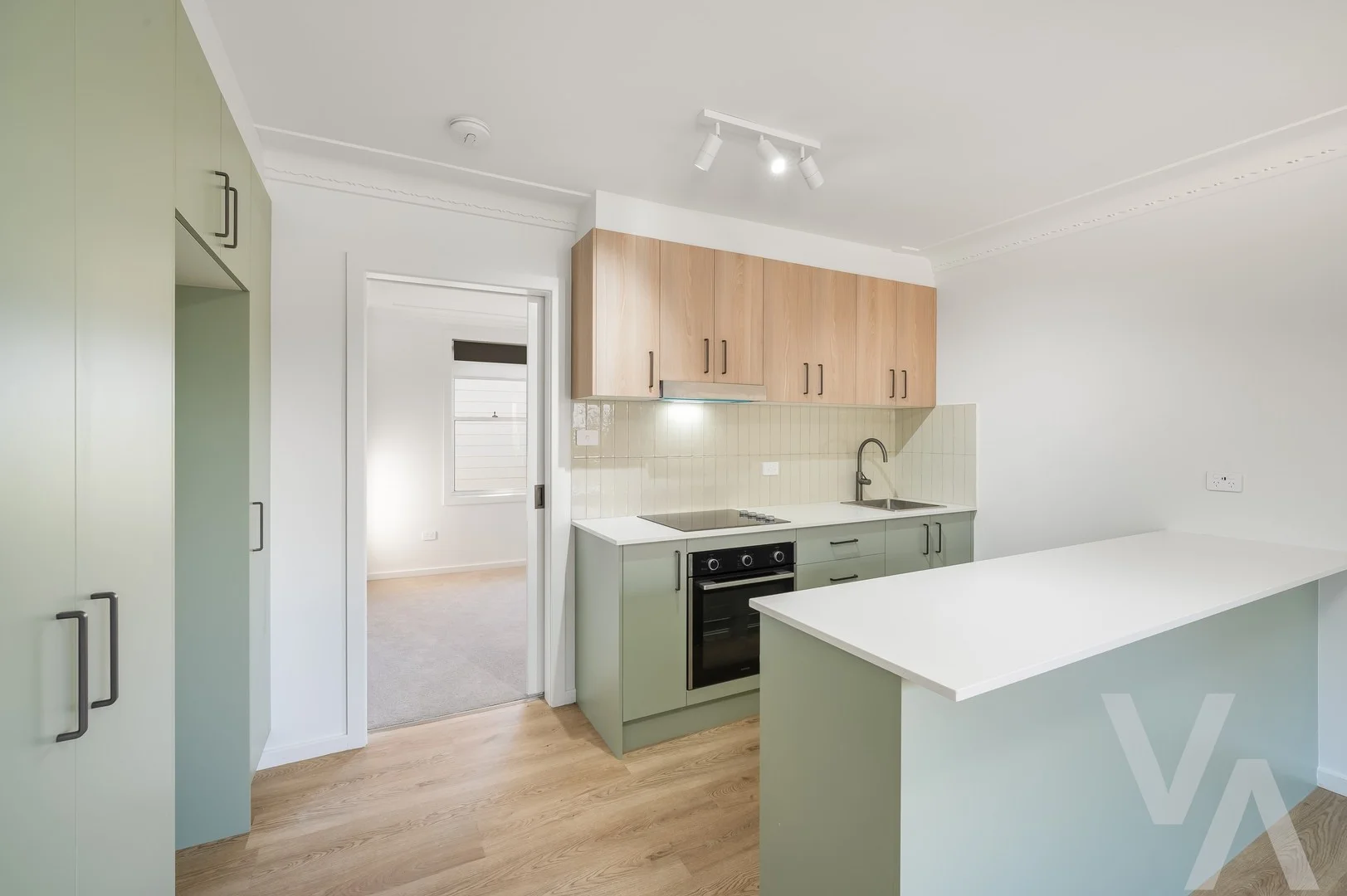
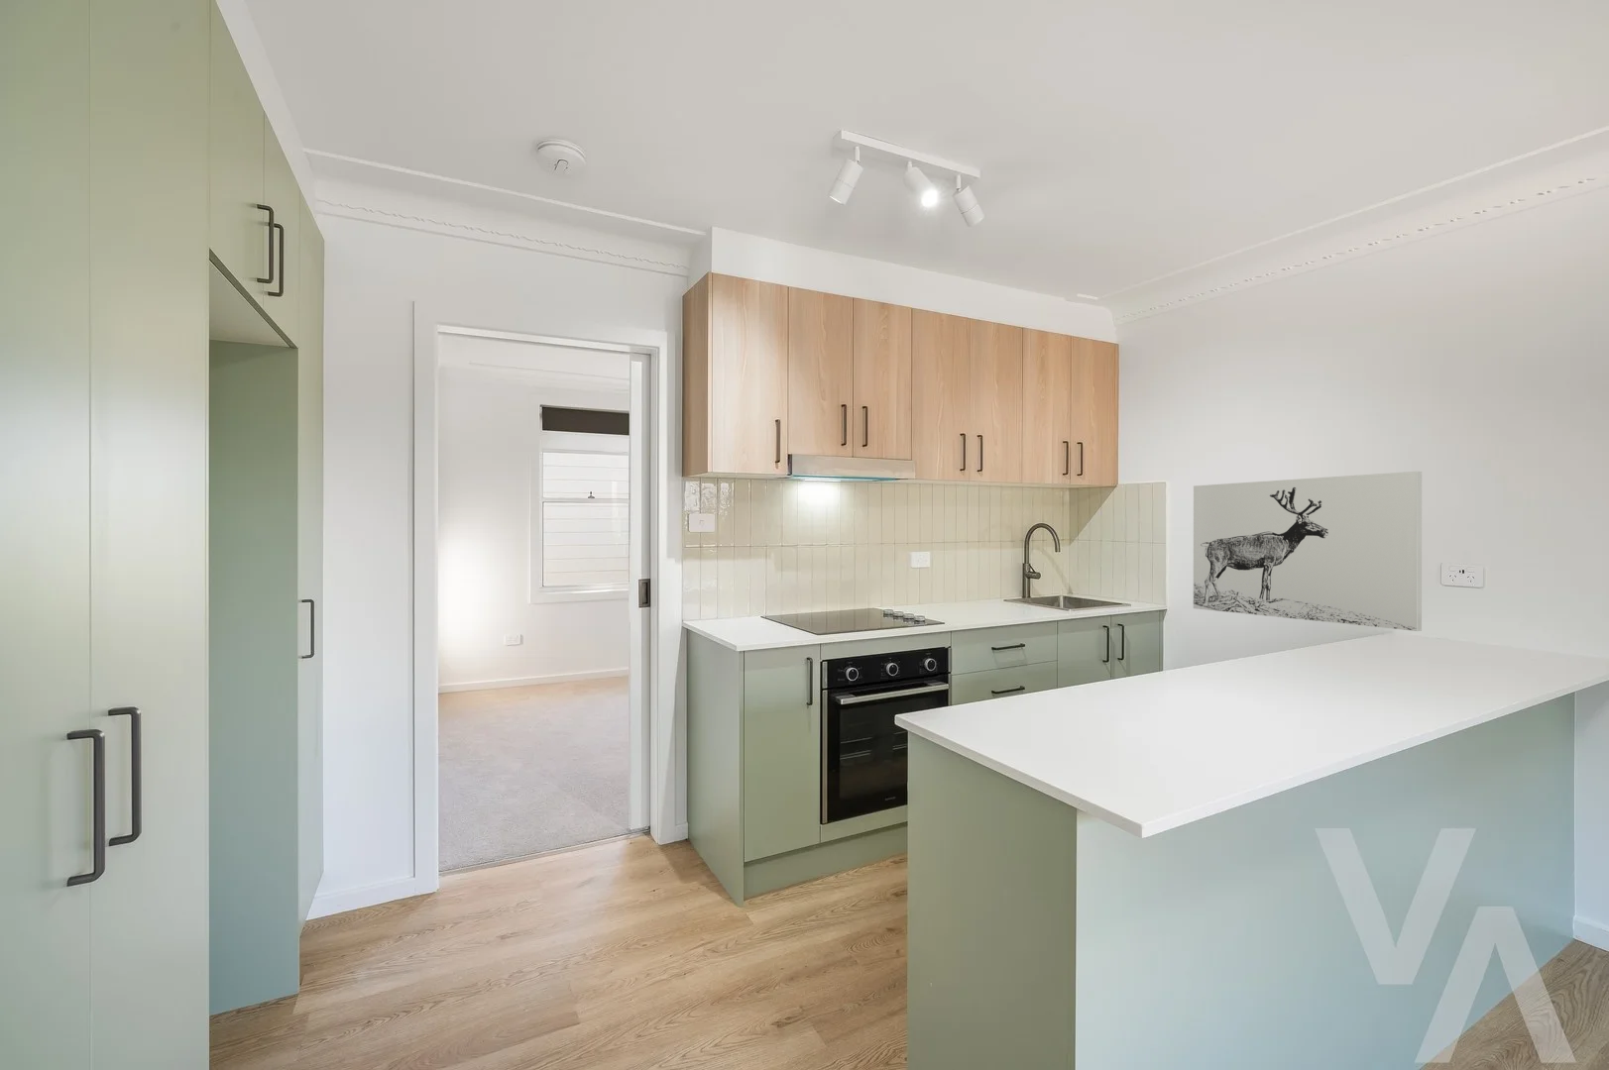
+ wall art [1192,471,1423,632]
